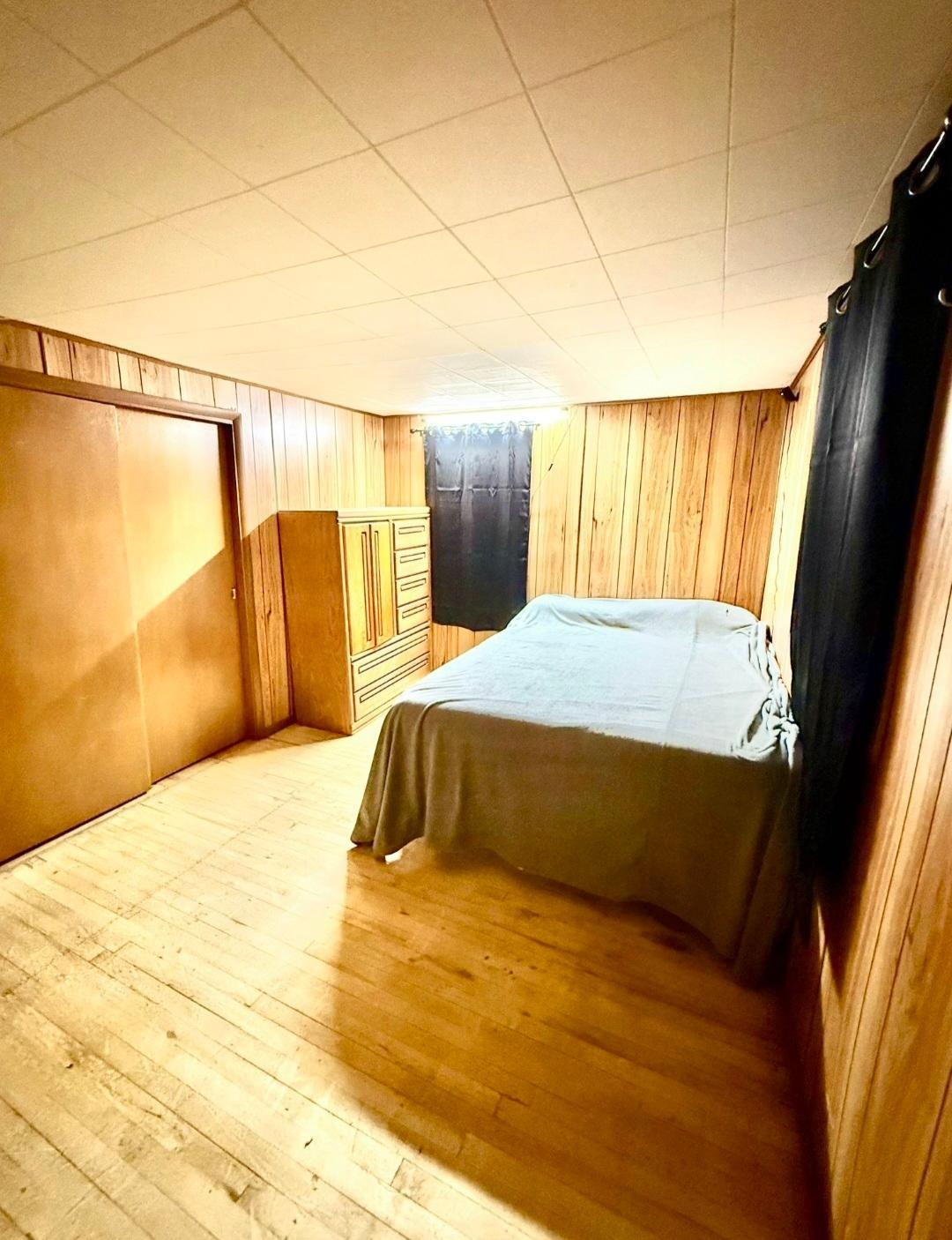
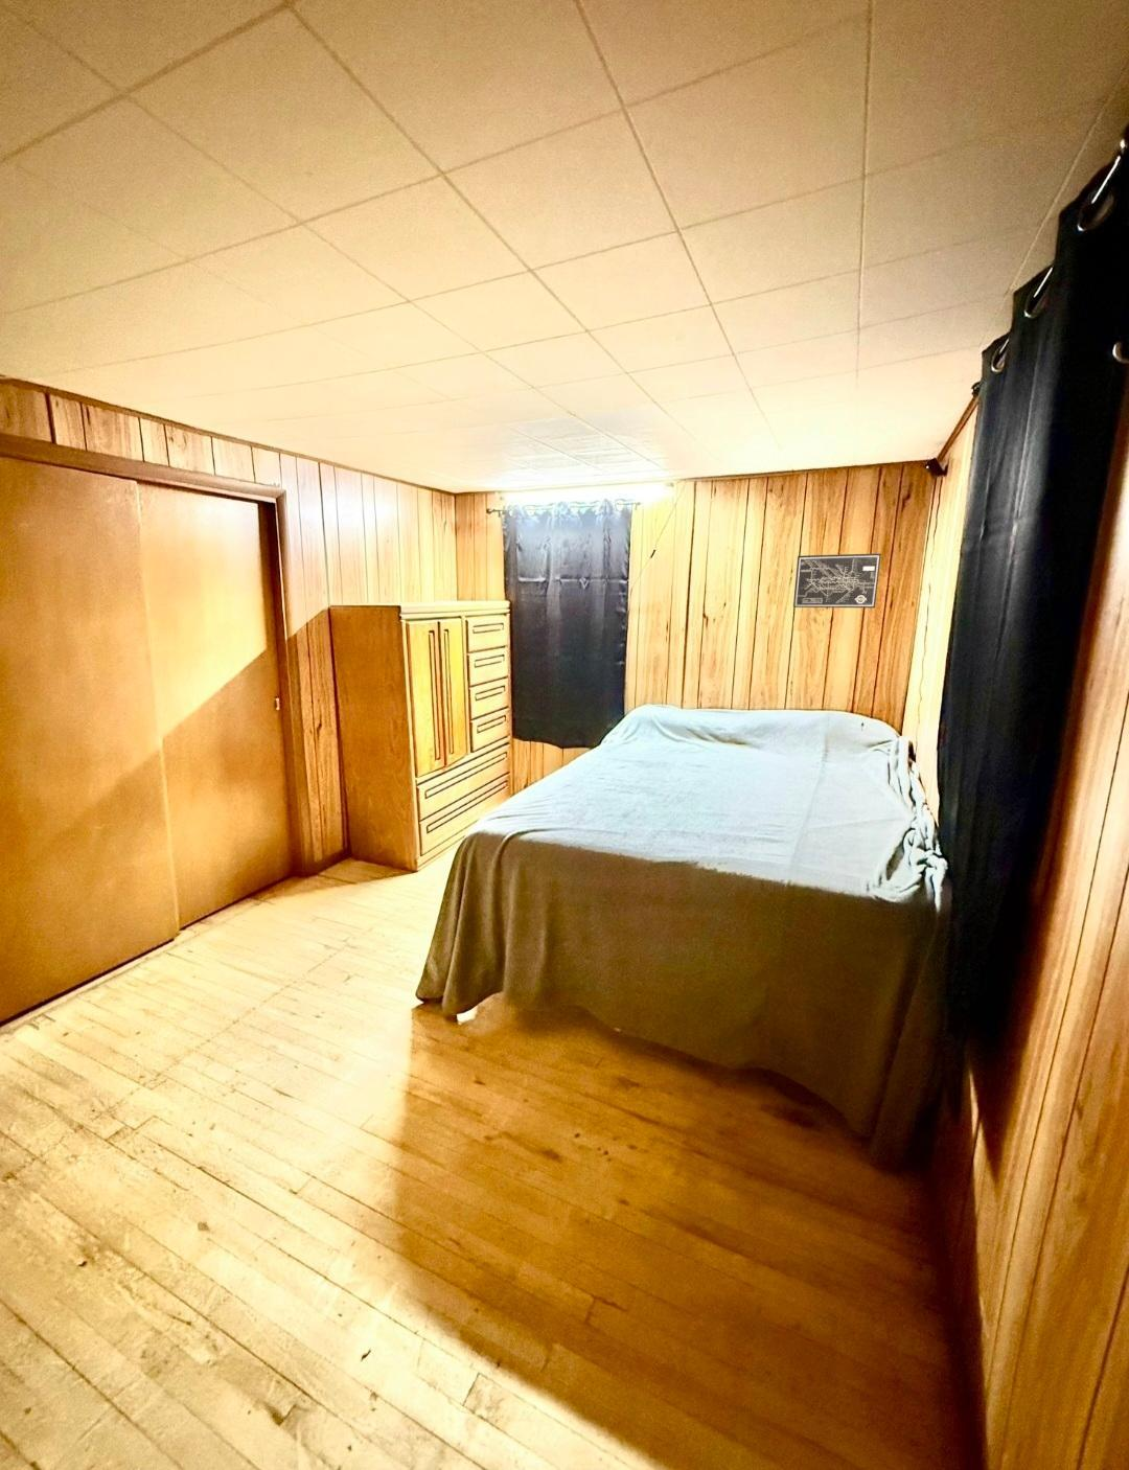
+ wall art [792,552,882,608]
